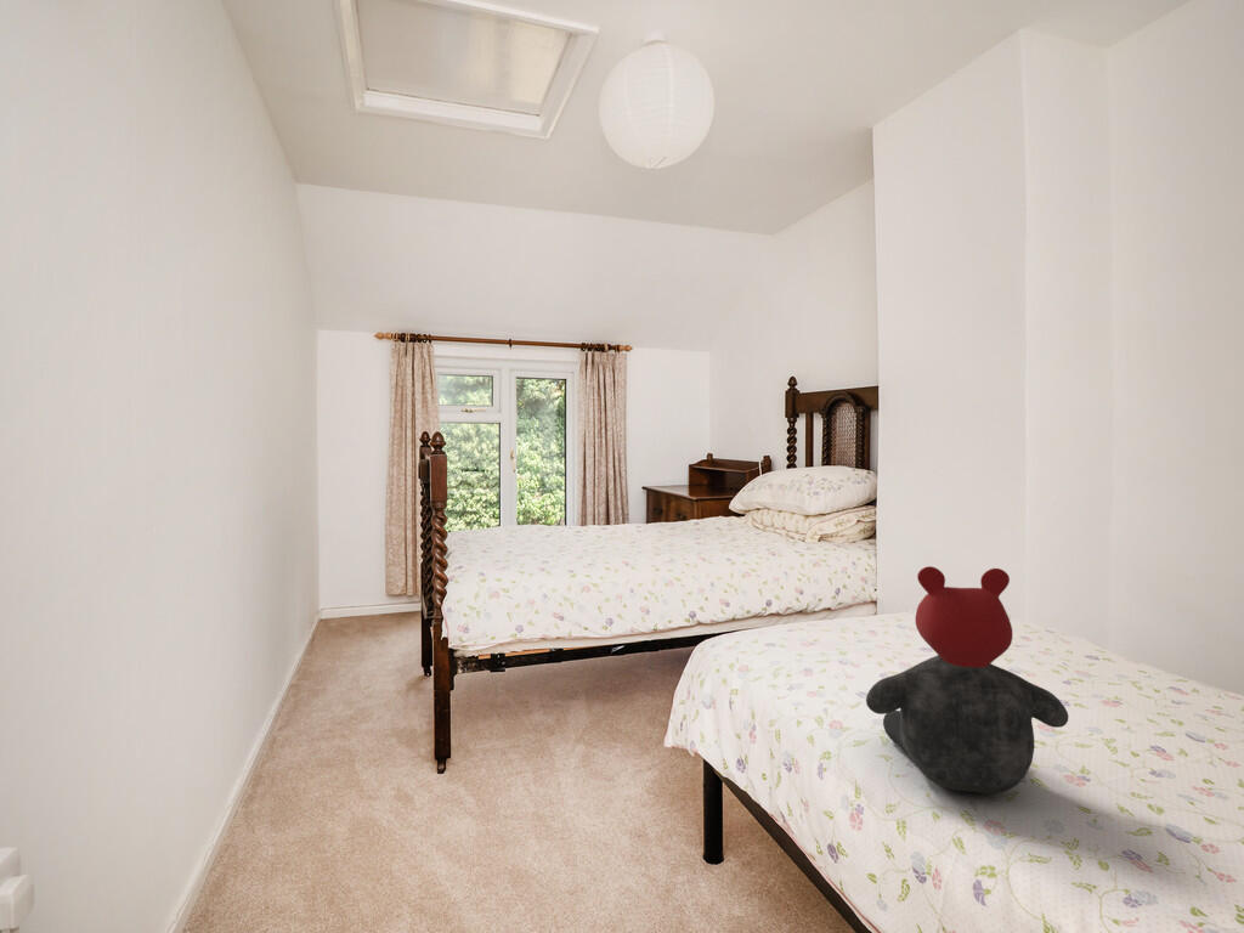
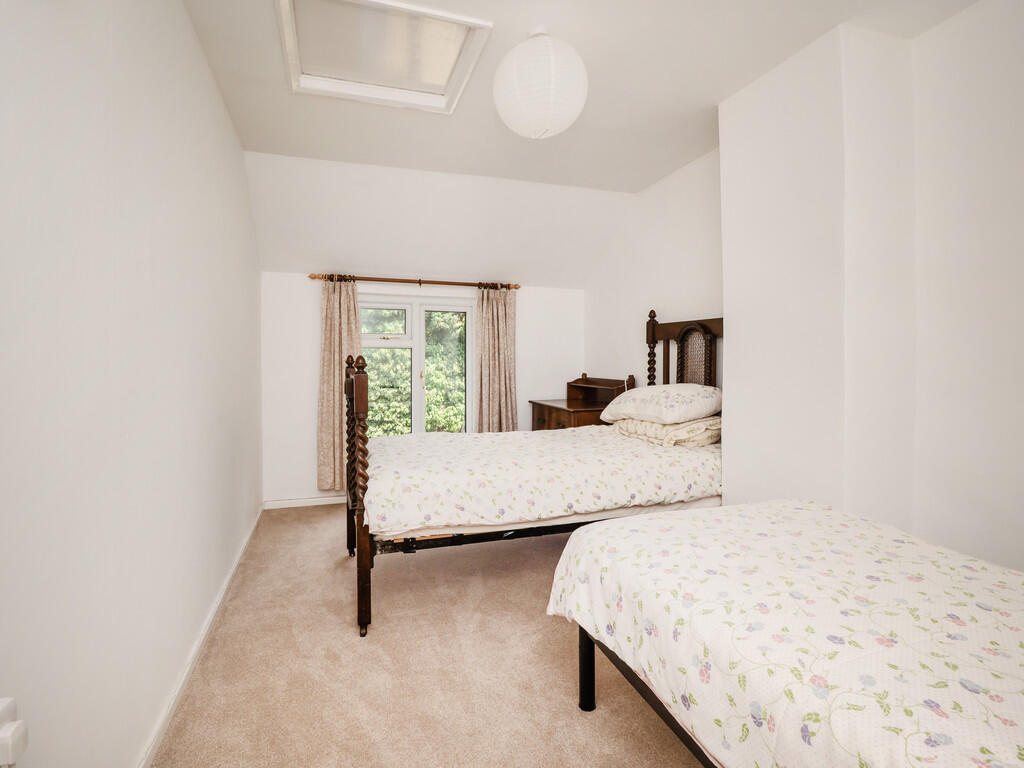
- teddy bear [865,565,1069,795]
